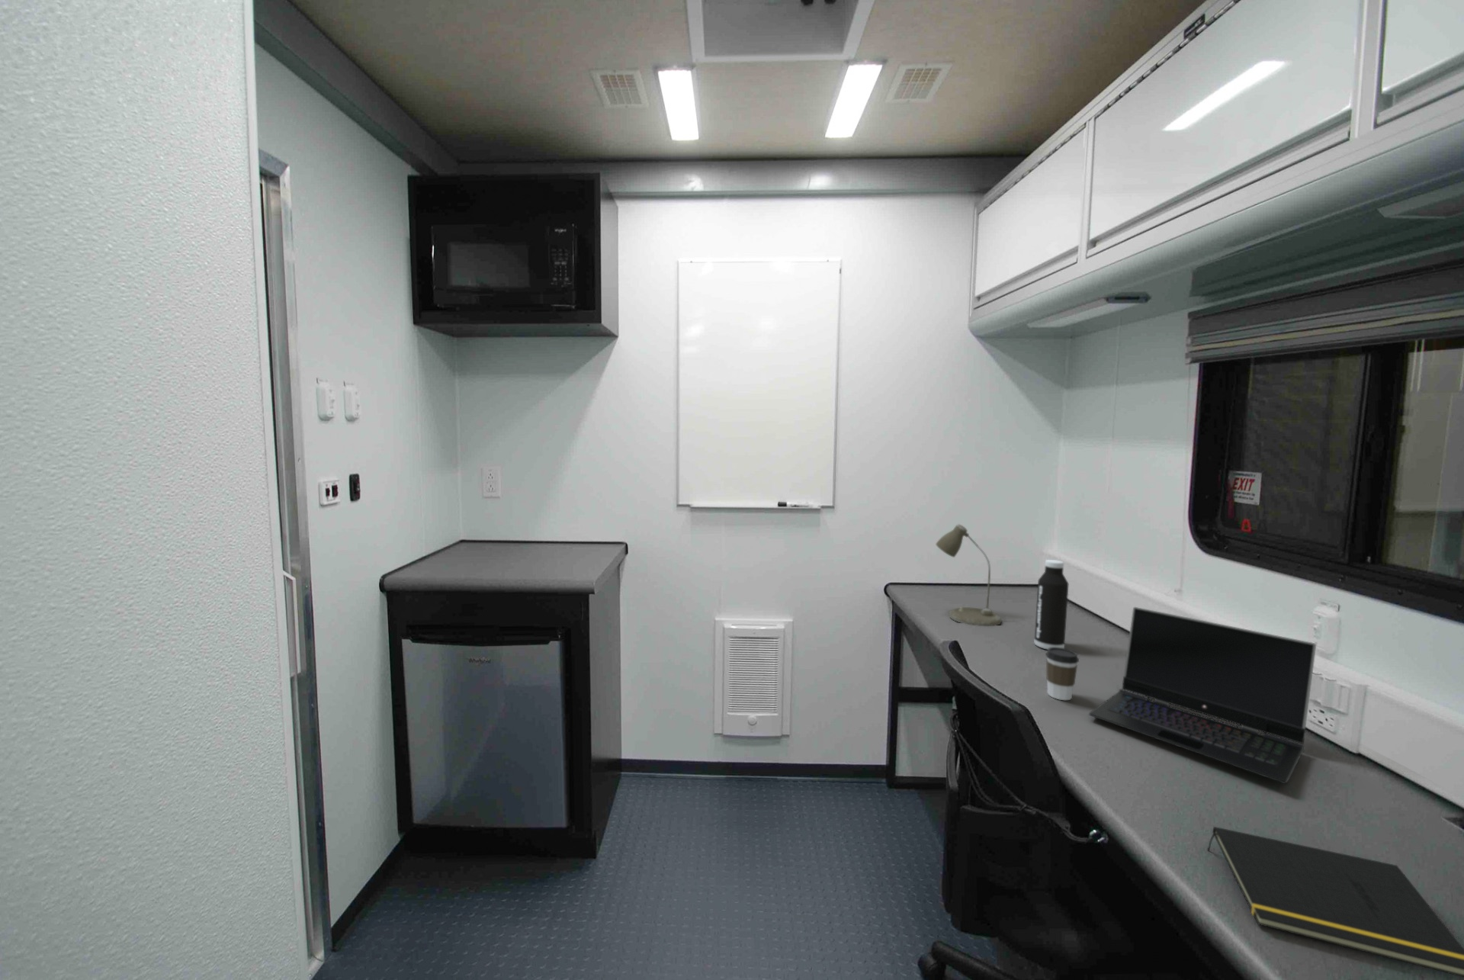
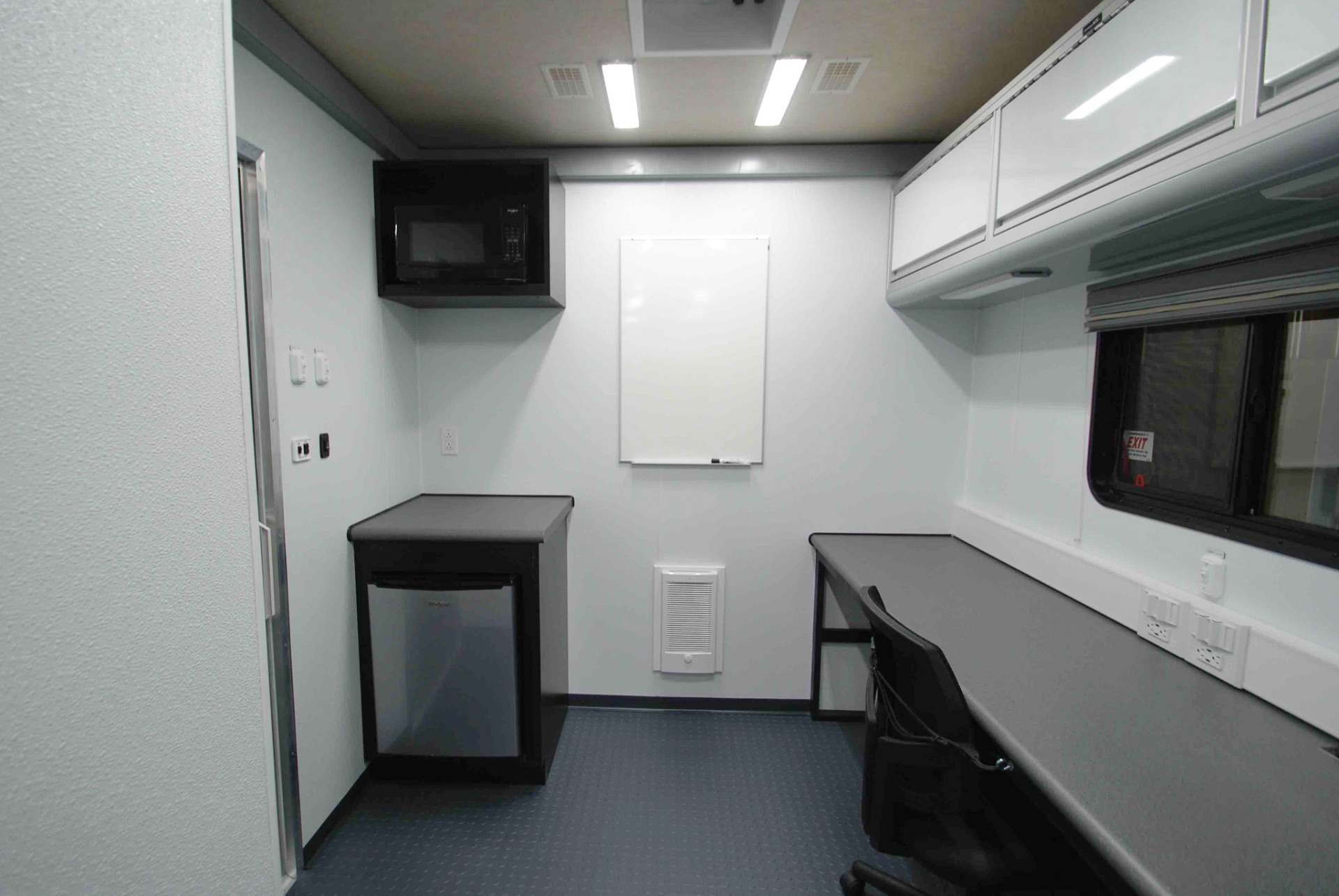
- laptop computer [1088,606,1316,784]
- water bottle [1034,559,1069,651]
- notepad [1206,826,1464,978]
- desk lamp [935,523,1002,627]
- coffee cup [1044,648,1080,701]
